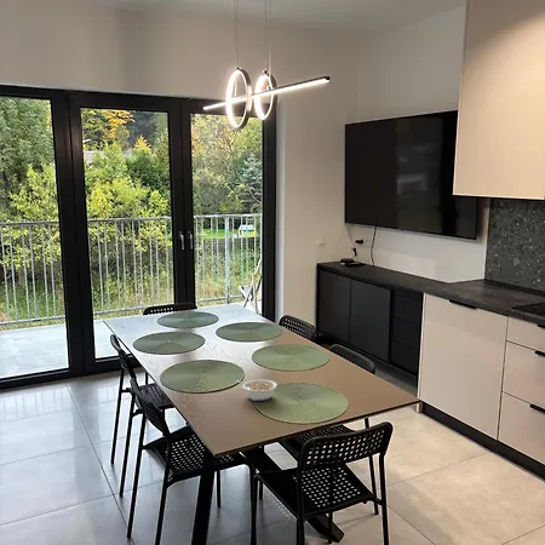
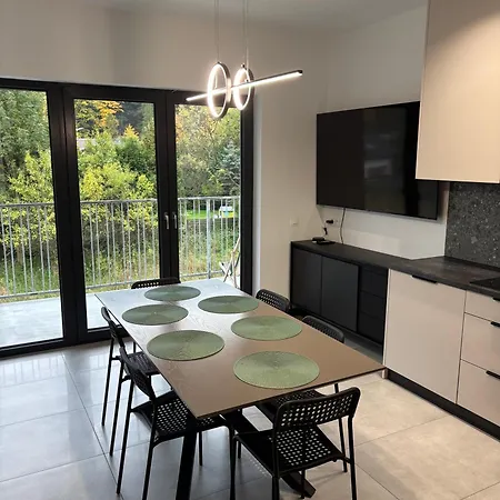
- legume [236,378,279,402]
